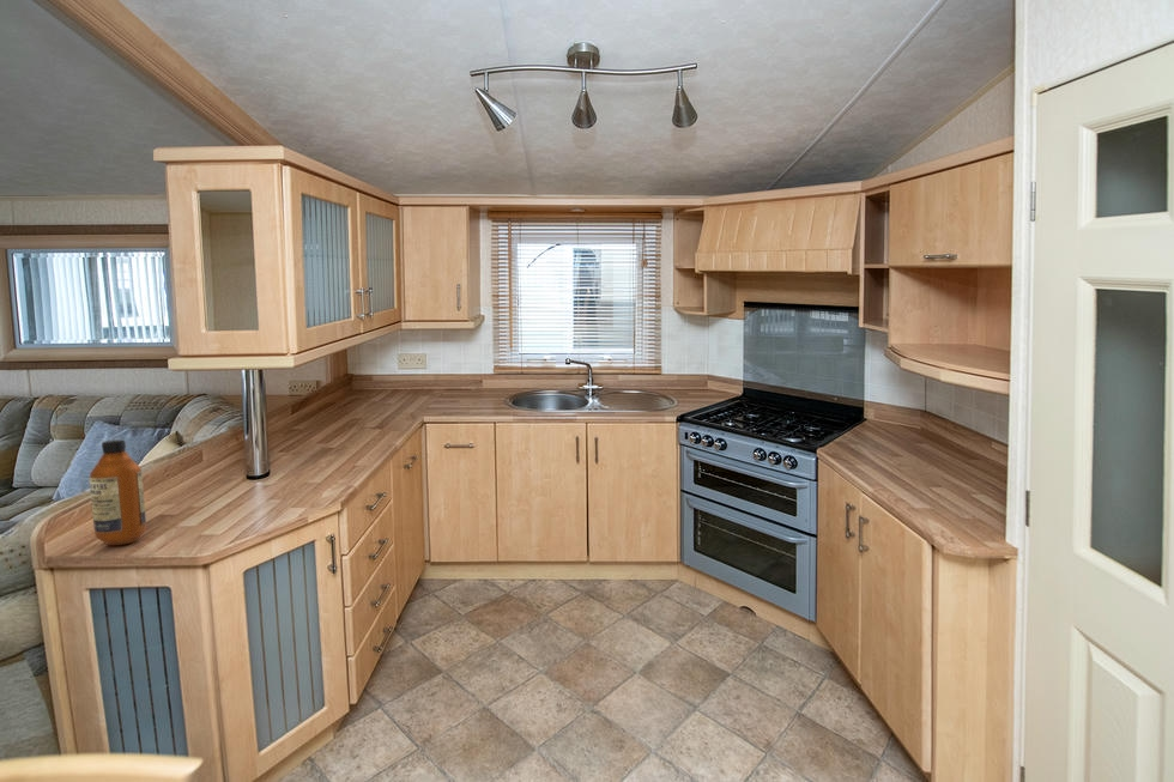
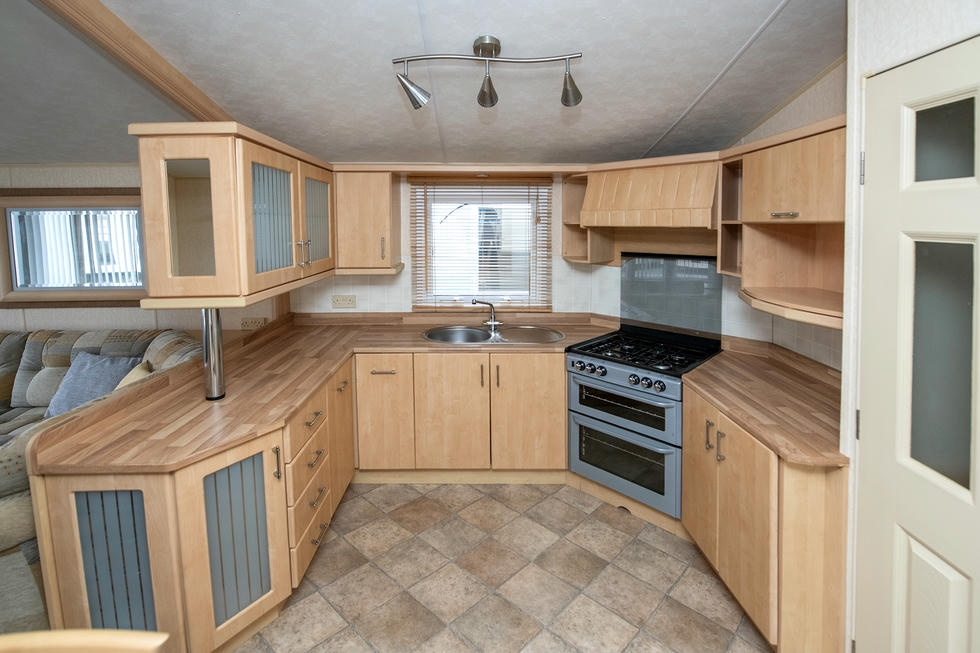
- bottle [87,438,147,546]
